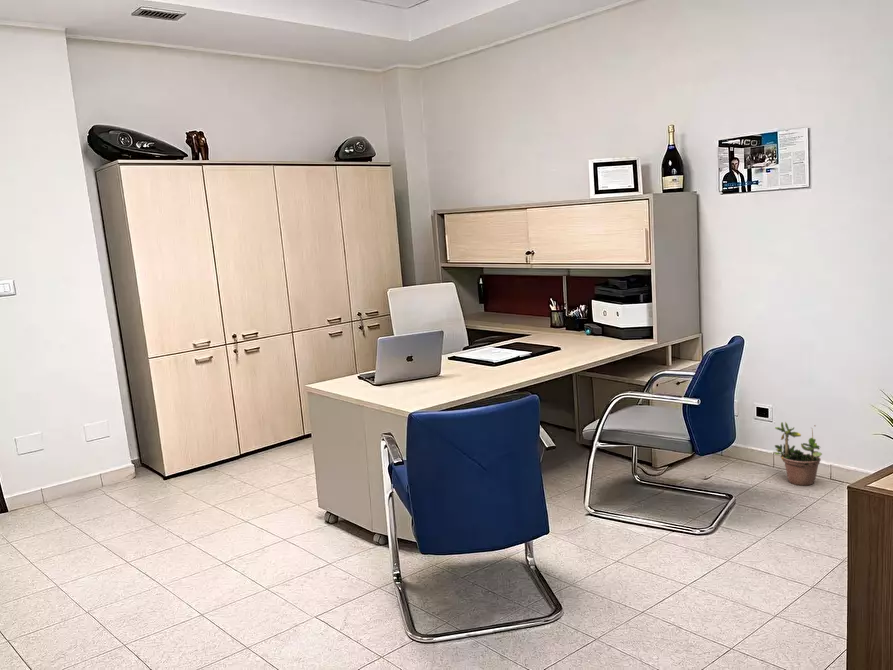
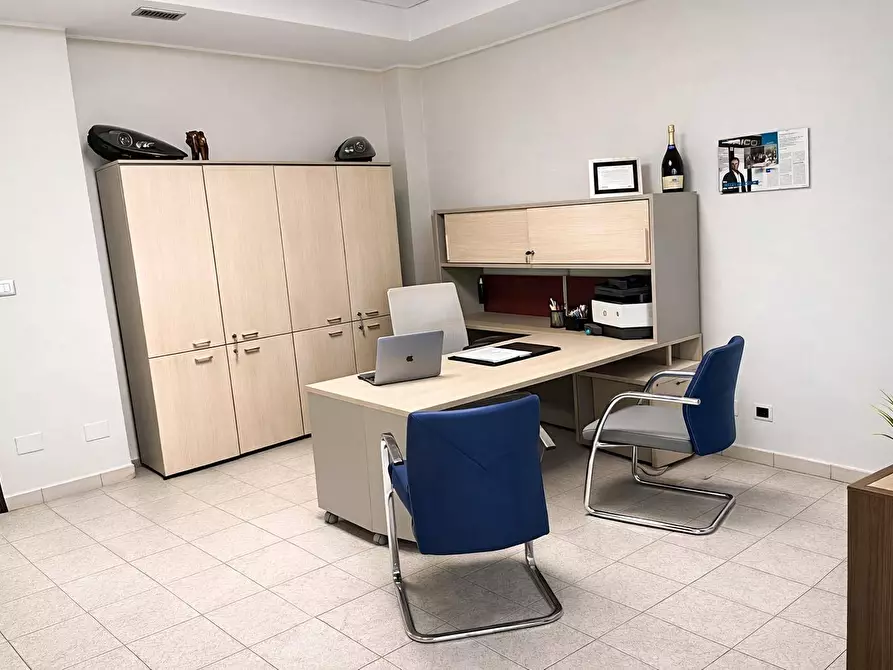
- potted plant [772,421,823,487]
